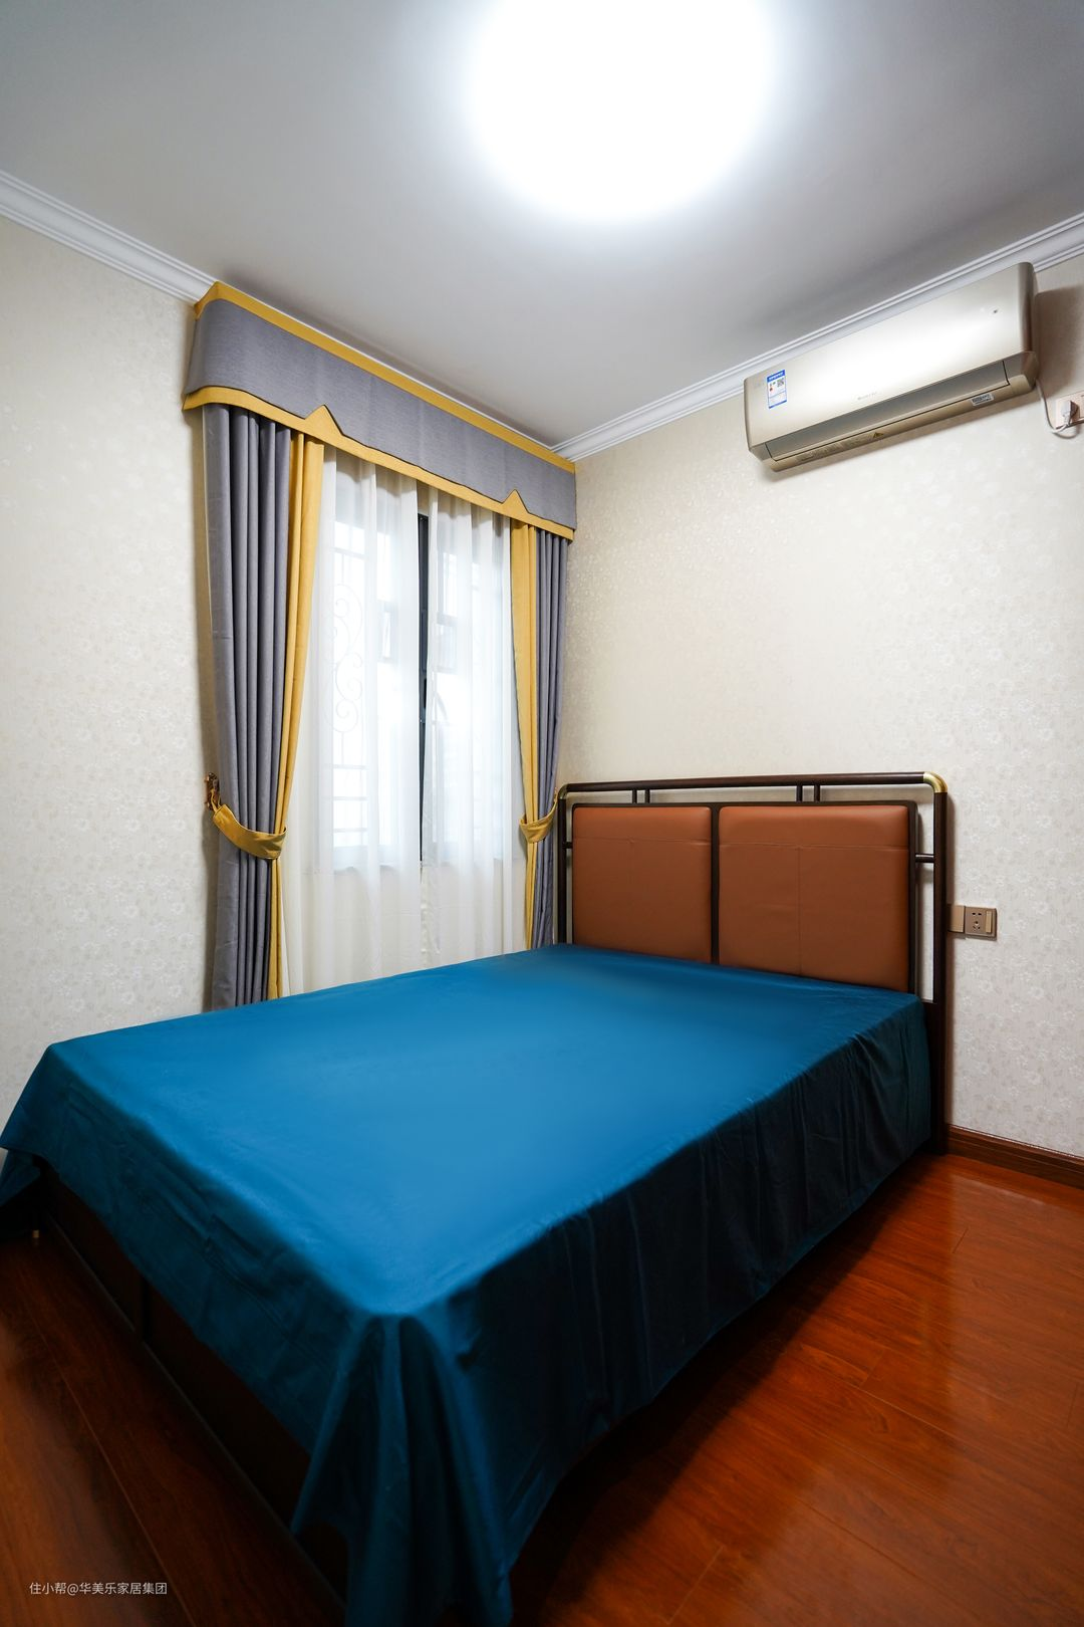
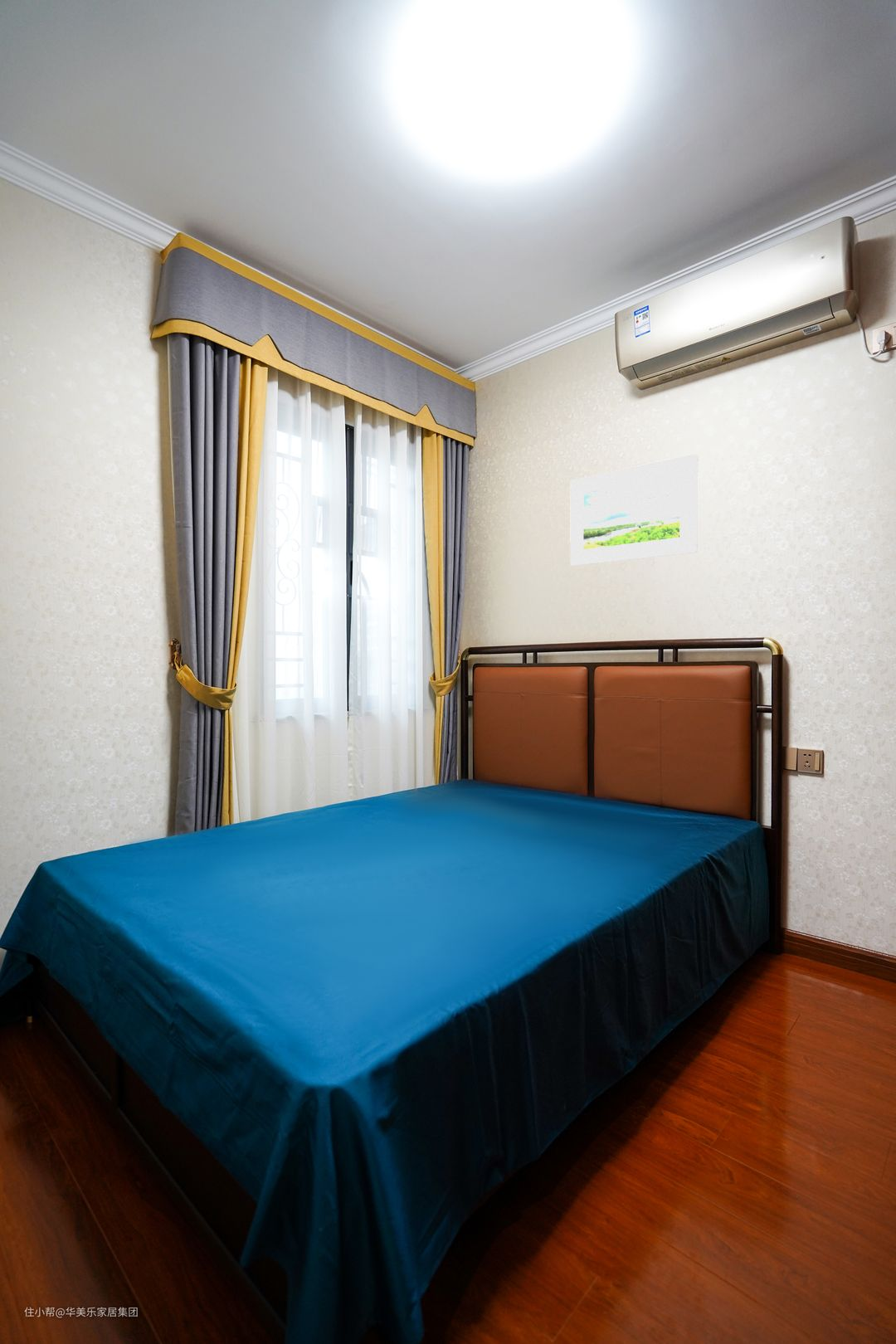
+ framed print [569,453,699,567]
